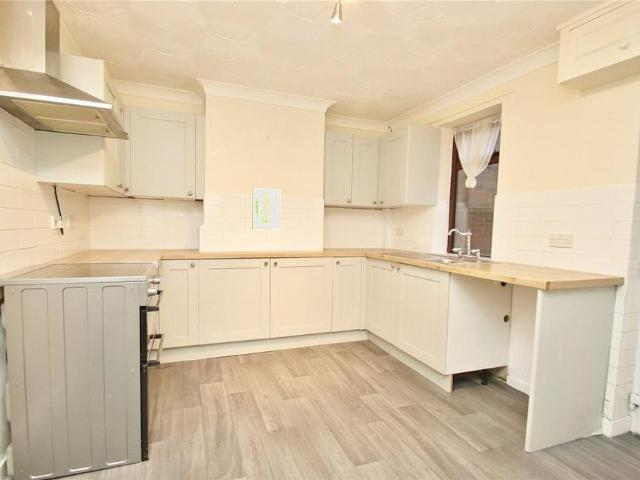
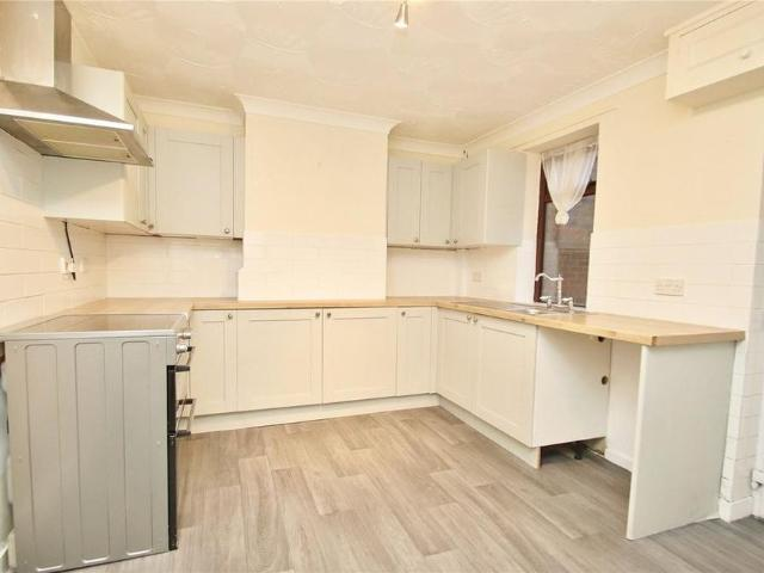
- wall art [251,187,281,230]
